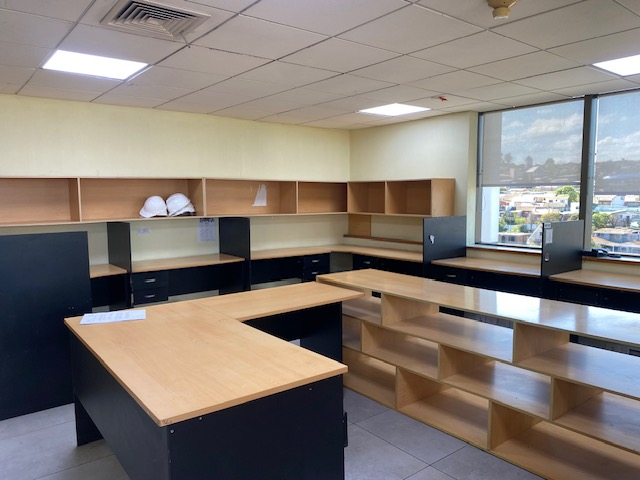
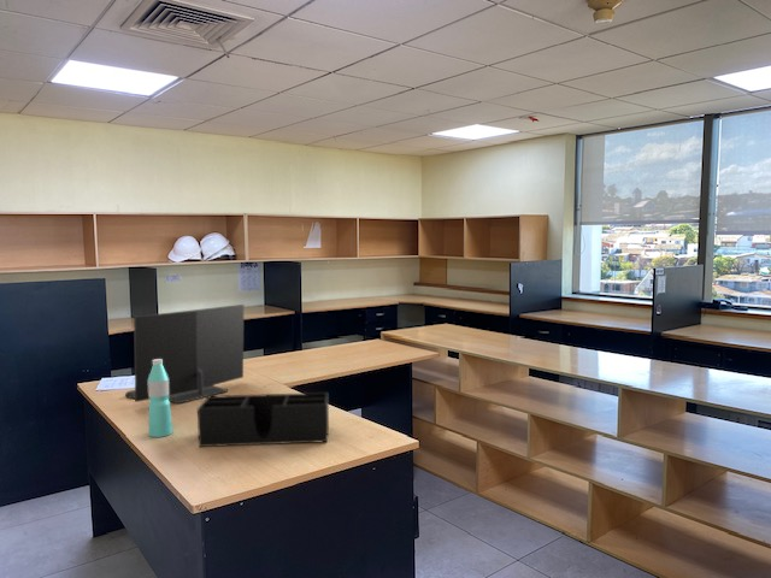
+ desk organizer [196,391,330,448]
+ monitor [124,303,245,405]
+ water bottle [148,359,173,438]
